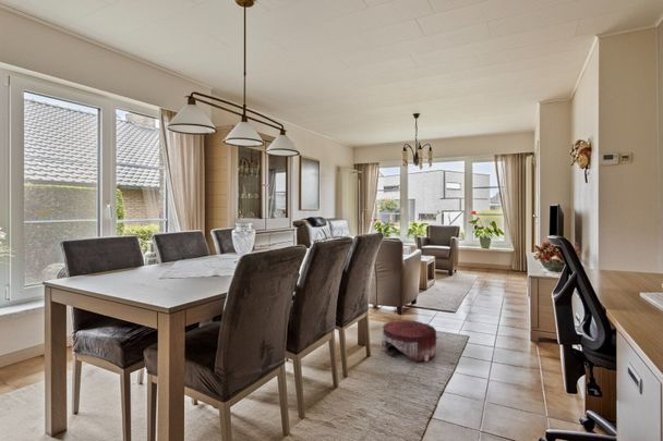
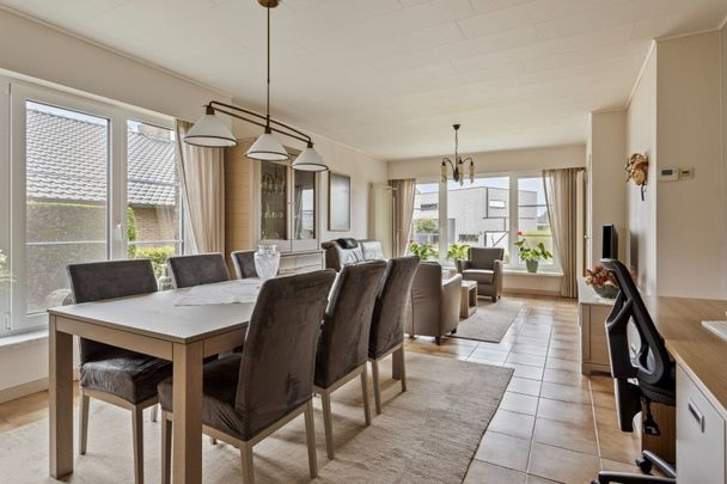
- pouf [381,319,438,363]
